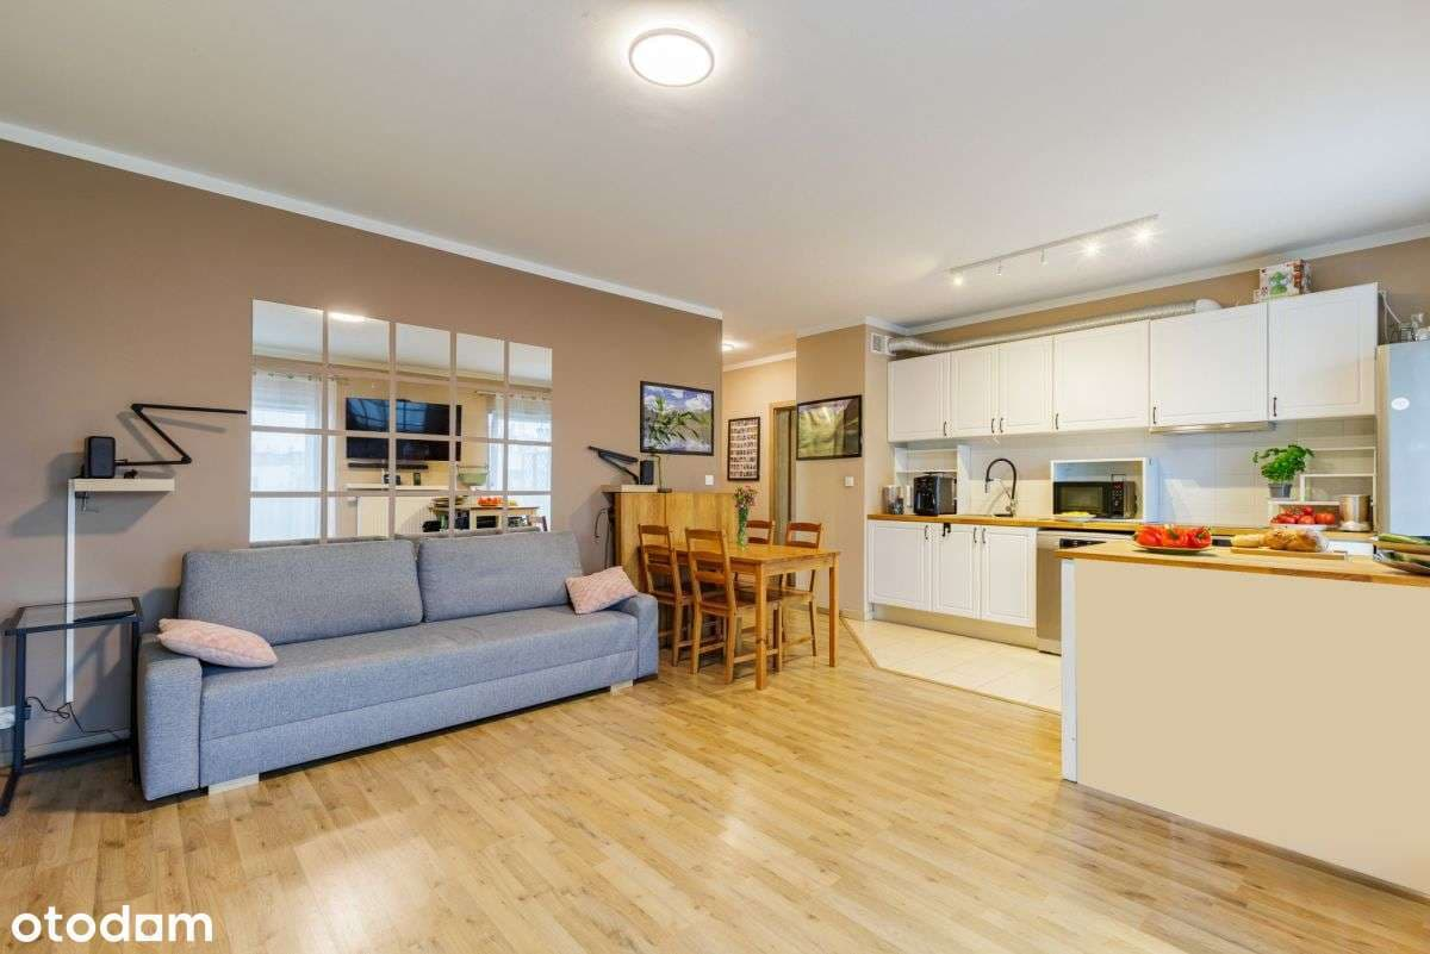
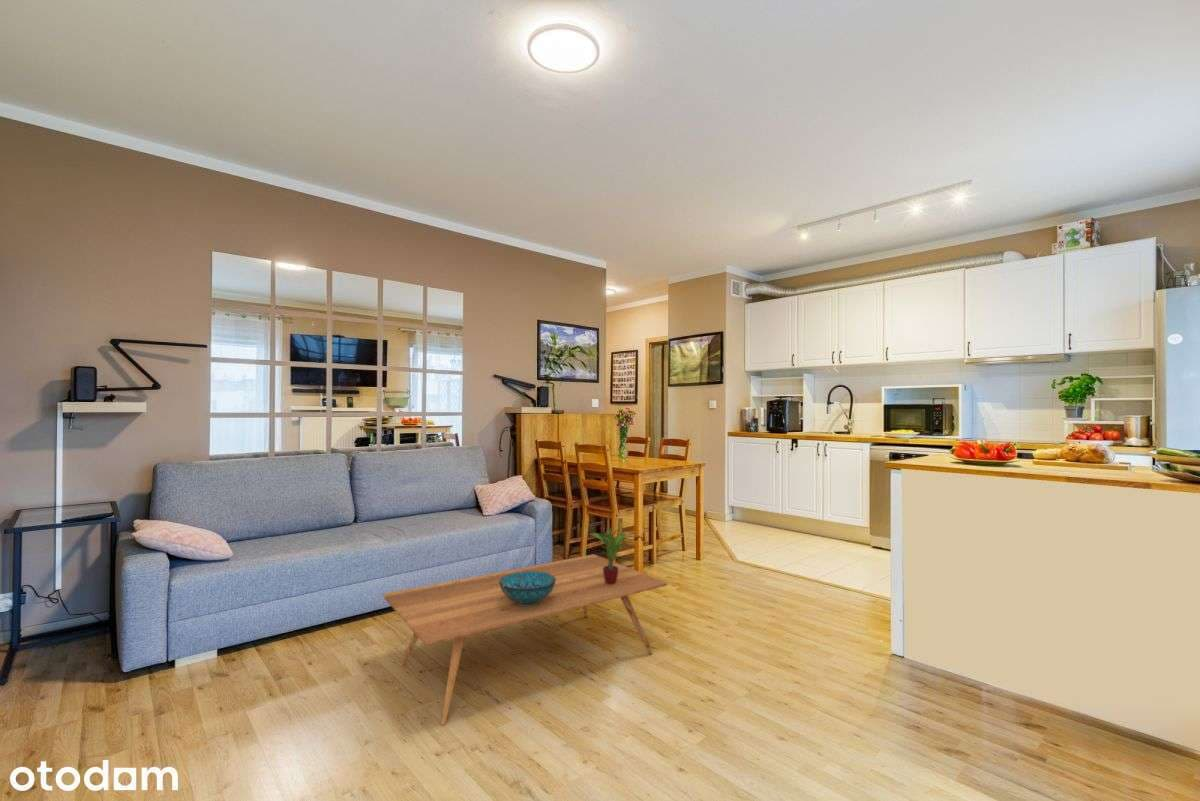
+ decorative bowl [499,571,556,606]
+ potted plant [587,525,636,584]
+ coffee table [381,554,669,726]
